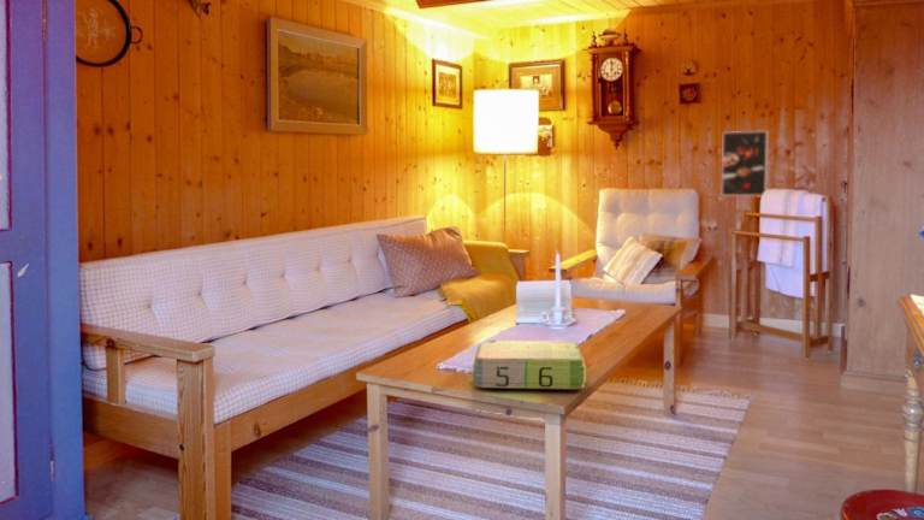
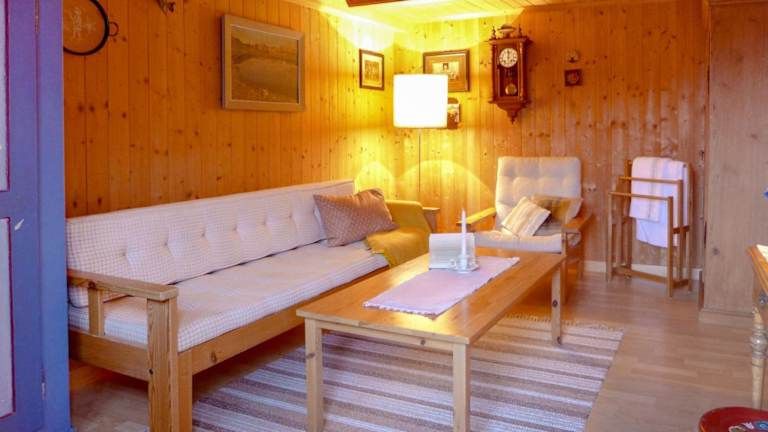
- board game [472,339,587,390]
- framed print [721,130,769,197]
